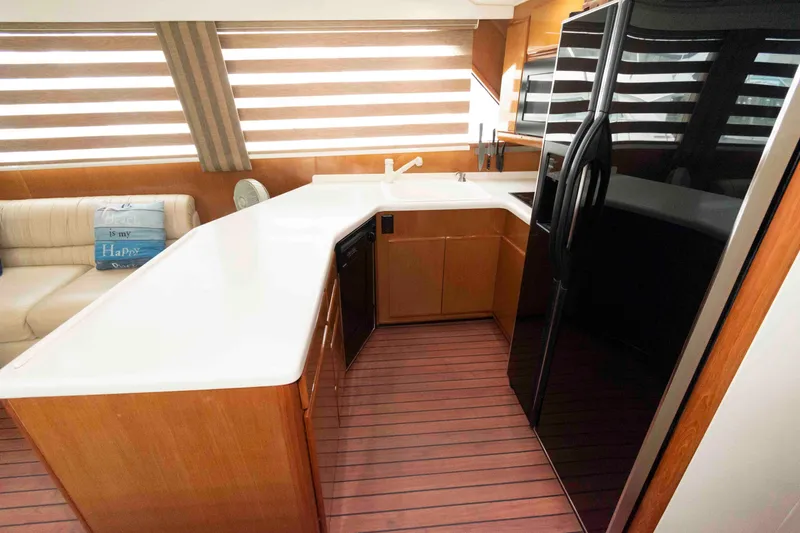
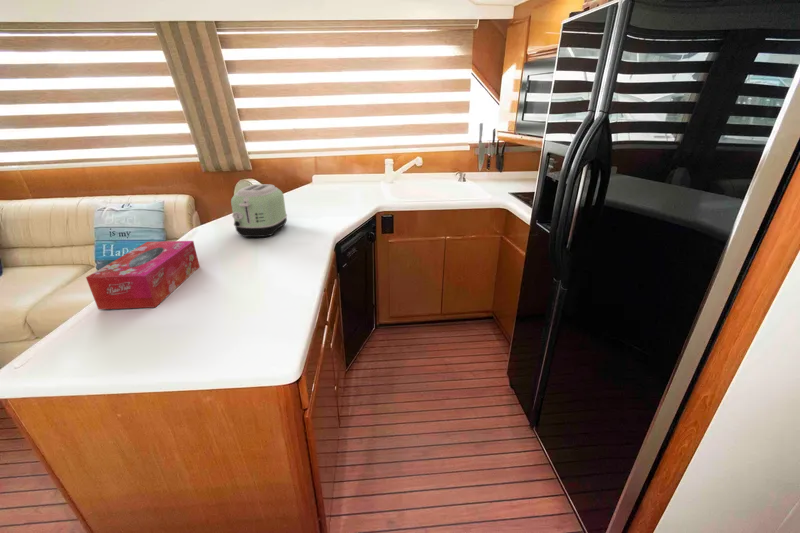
+ toaster [230,183,288,238]
+ tissue box [85,240,200,311]
